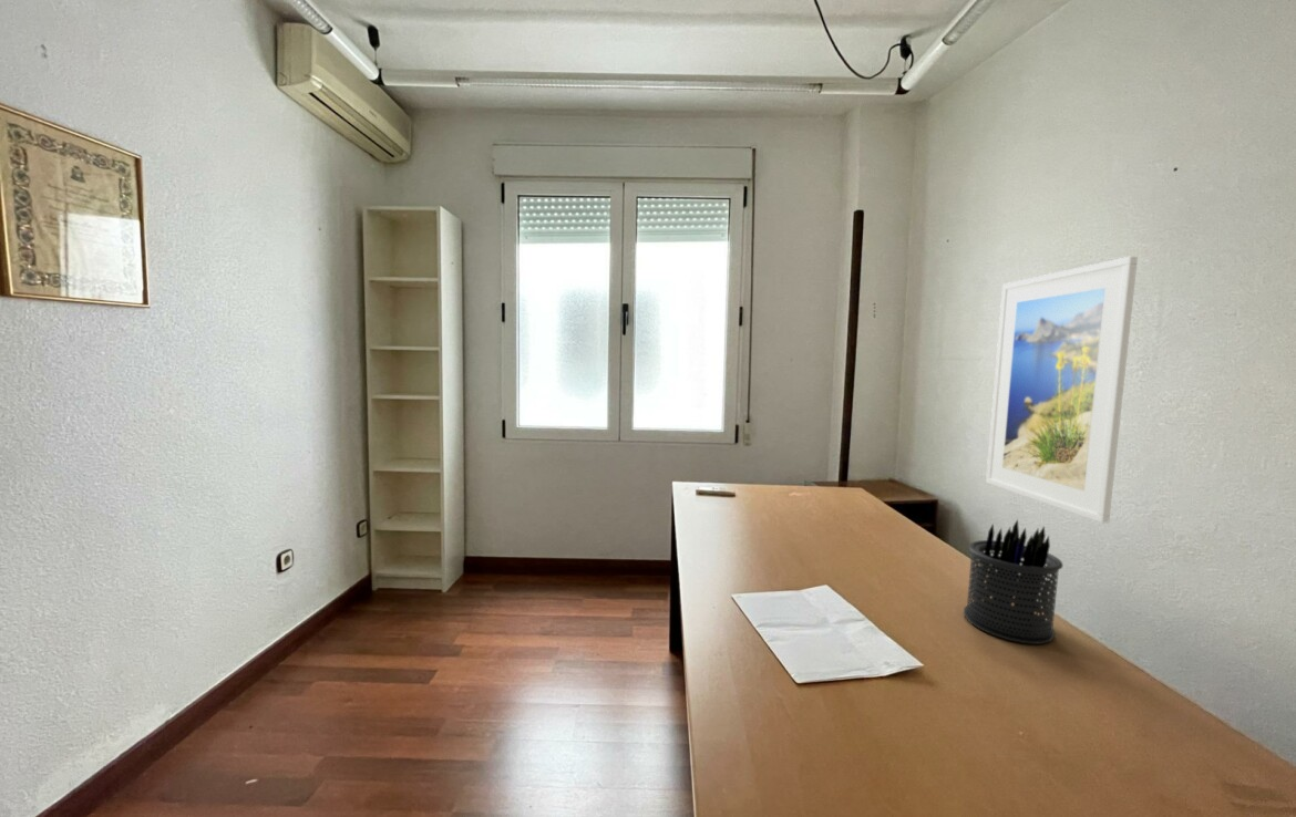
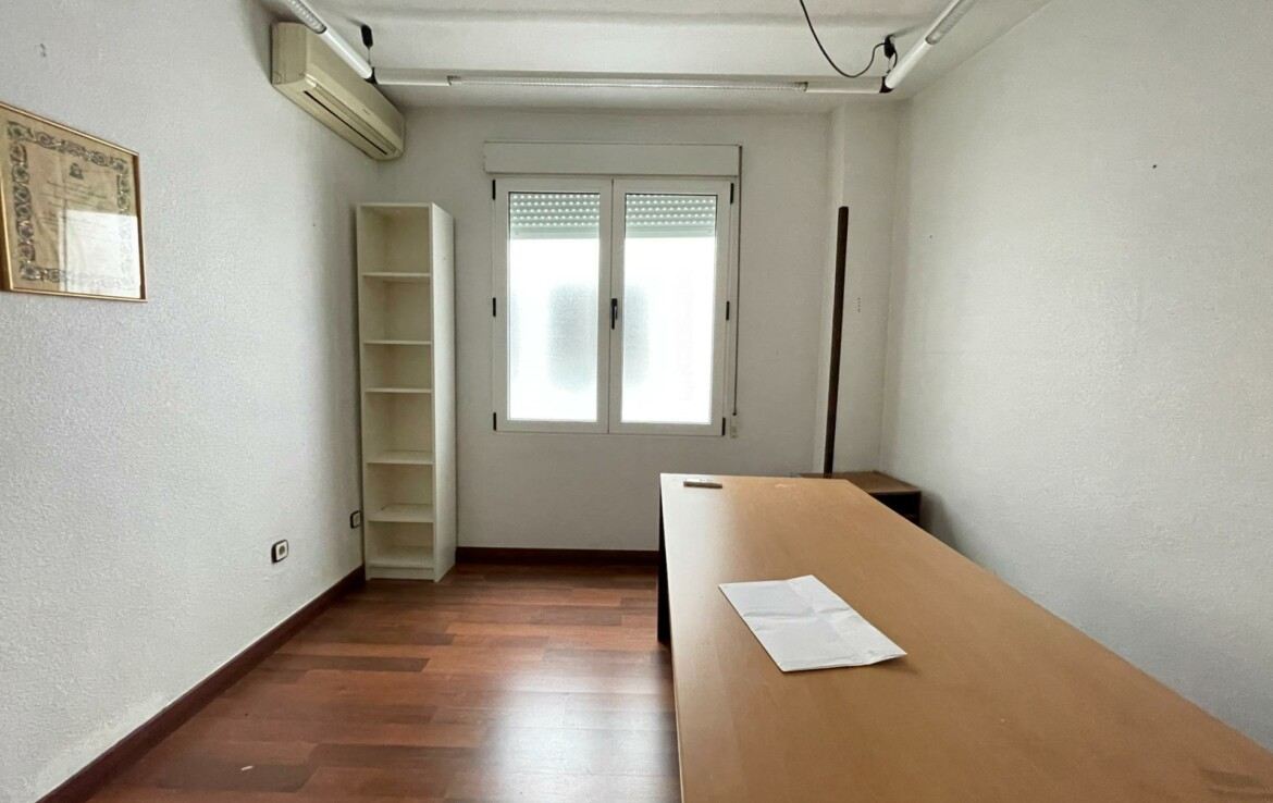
- pen holder [963,518,1064,645]
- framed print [985,256,1139,524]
